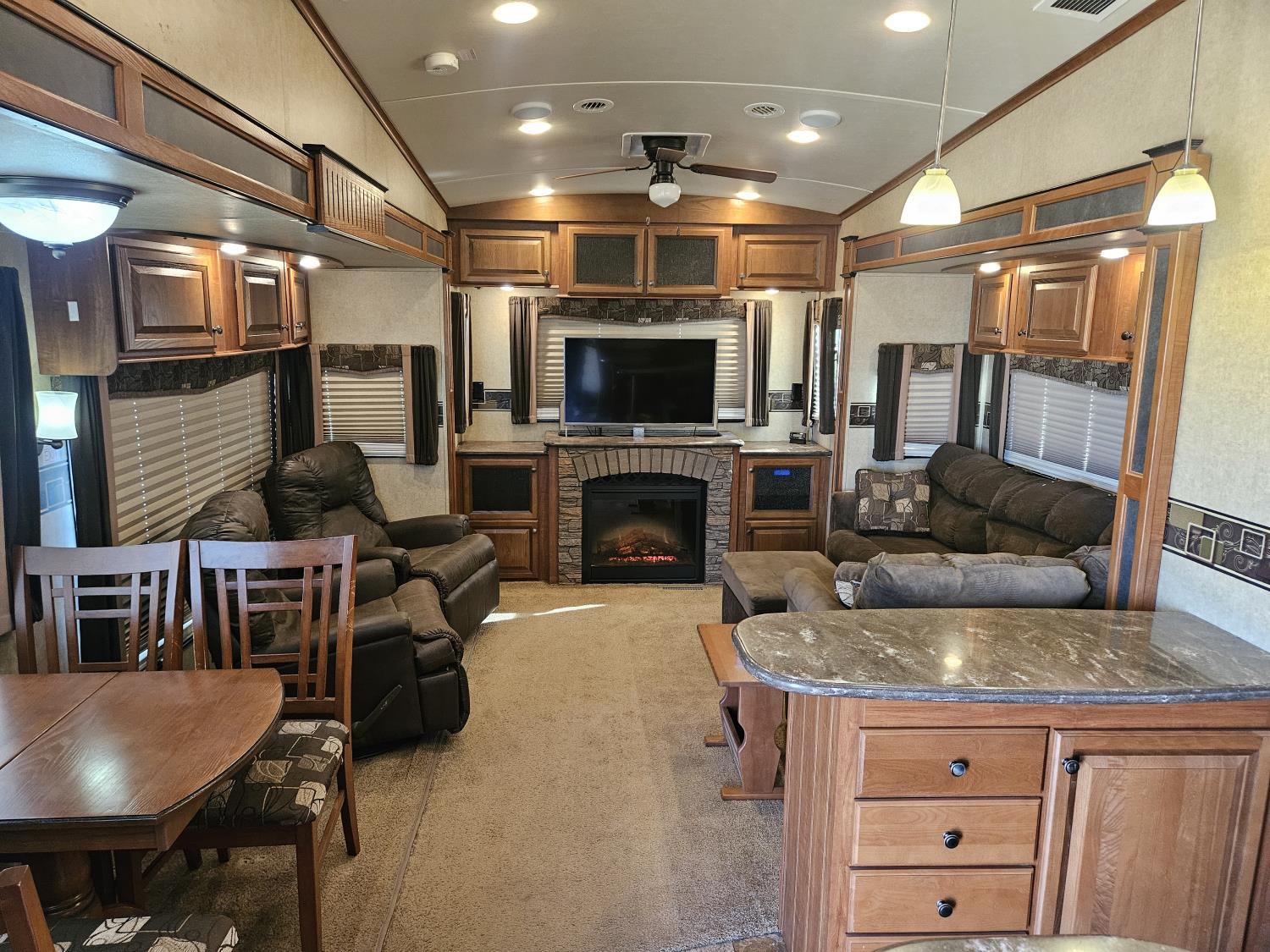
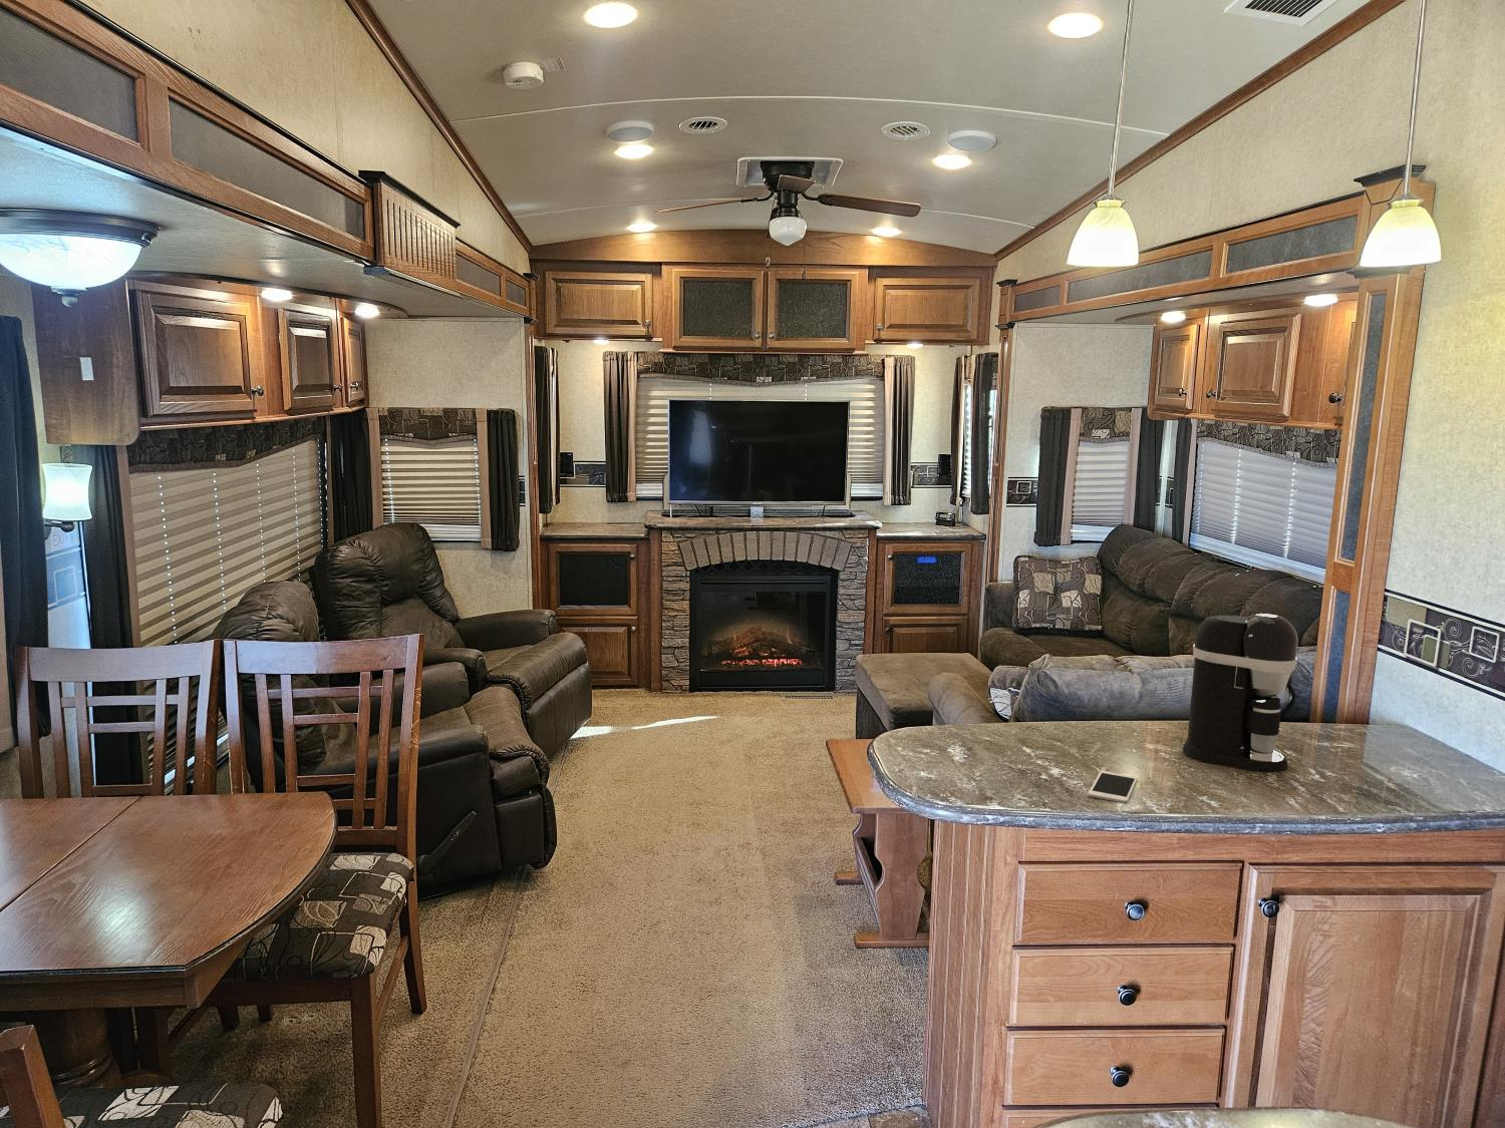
+ coffee maker [1181,613,1299,773]
+ cell phone [1087,770,1139,805]
